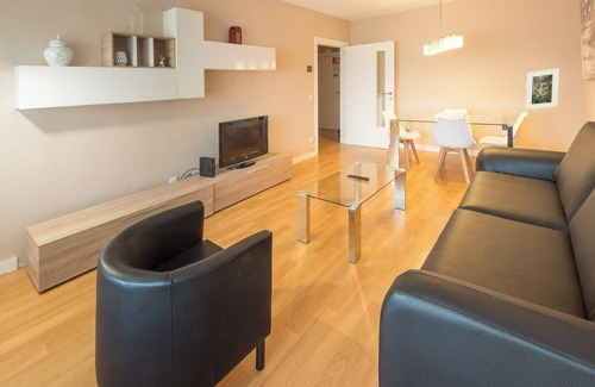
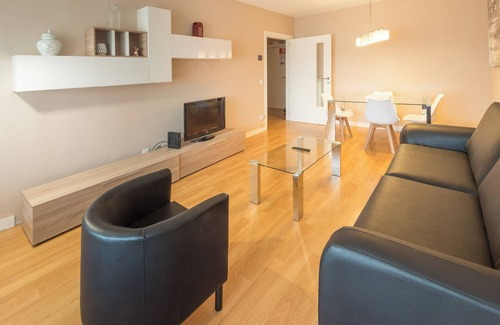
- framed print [525,68,560,111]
